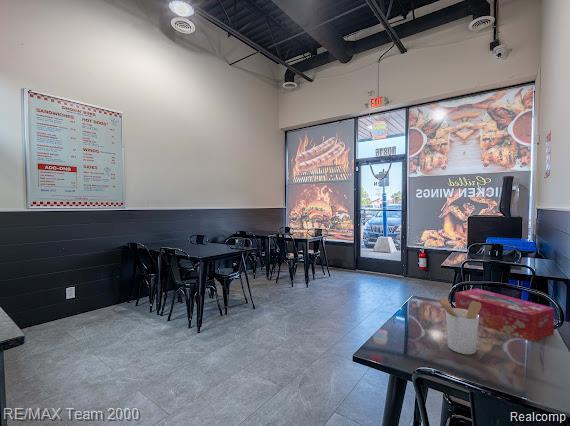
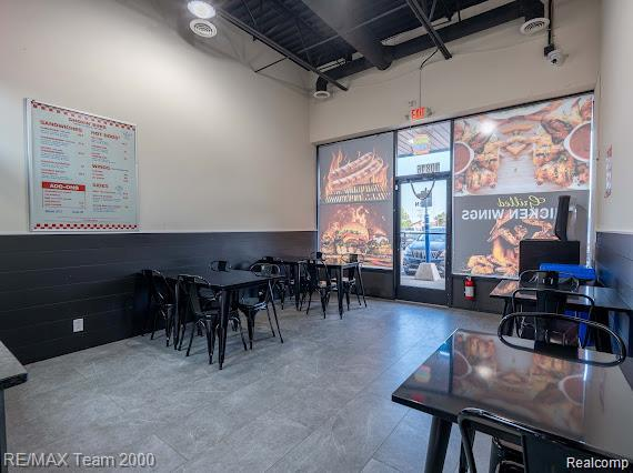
- tissue box [454,288,556,343]
- utensil holder [435,296,481,355]
